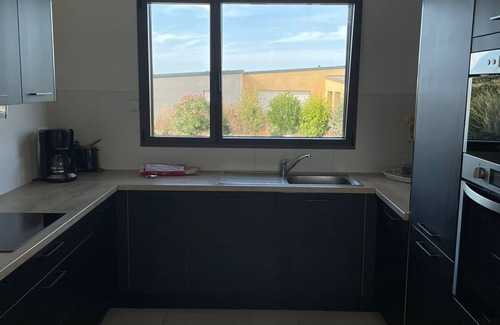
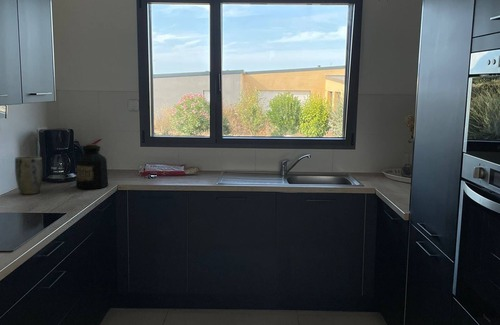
+ plant pot [14,155,43,195]
+ bottle [75,143,109,190]
